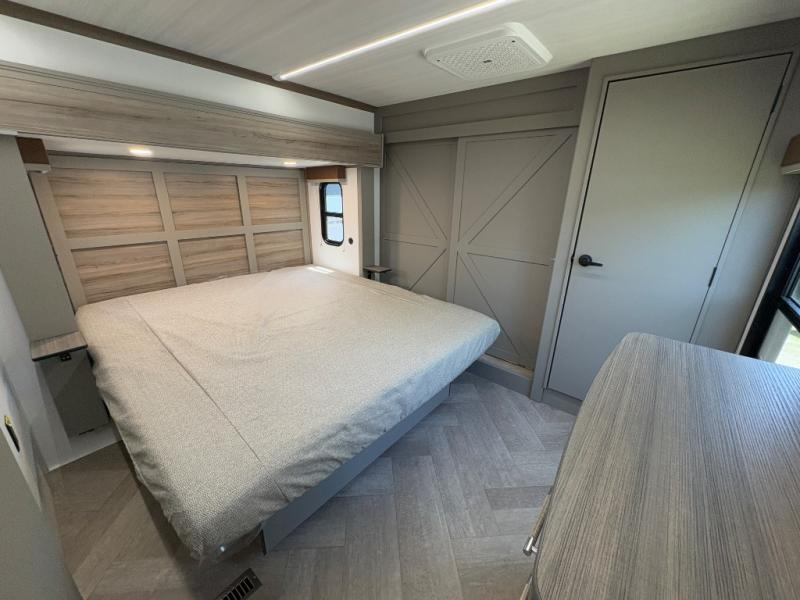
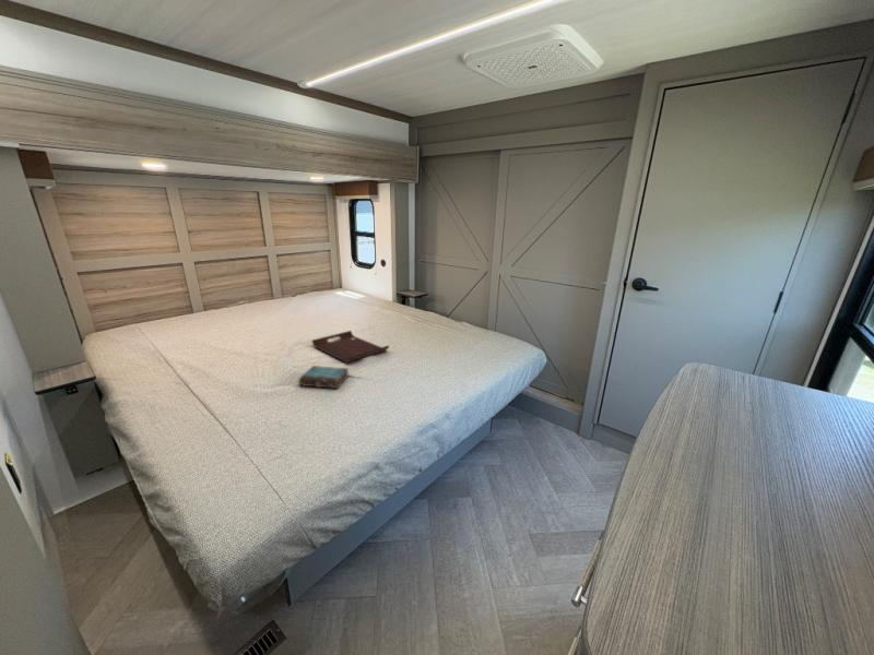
+ book [297,365,350,390]
+ serving tray [310,330,390,364]
